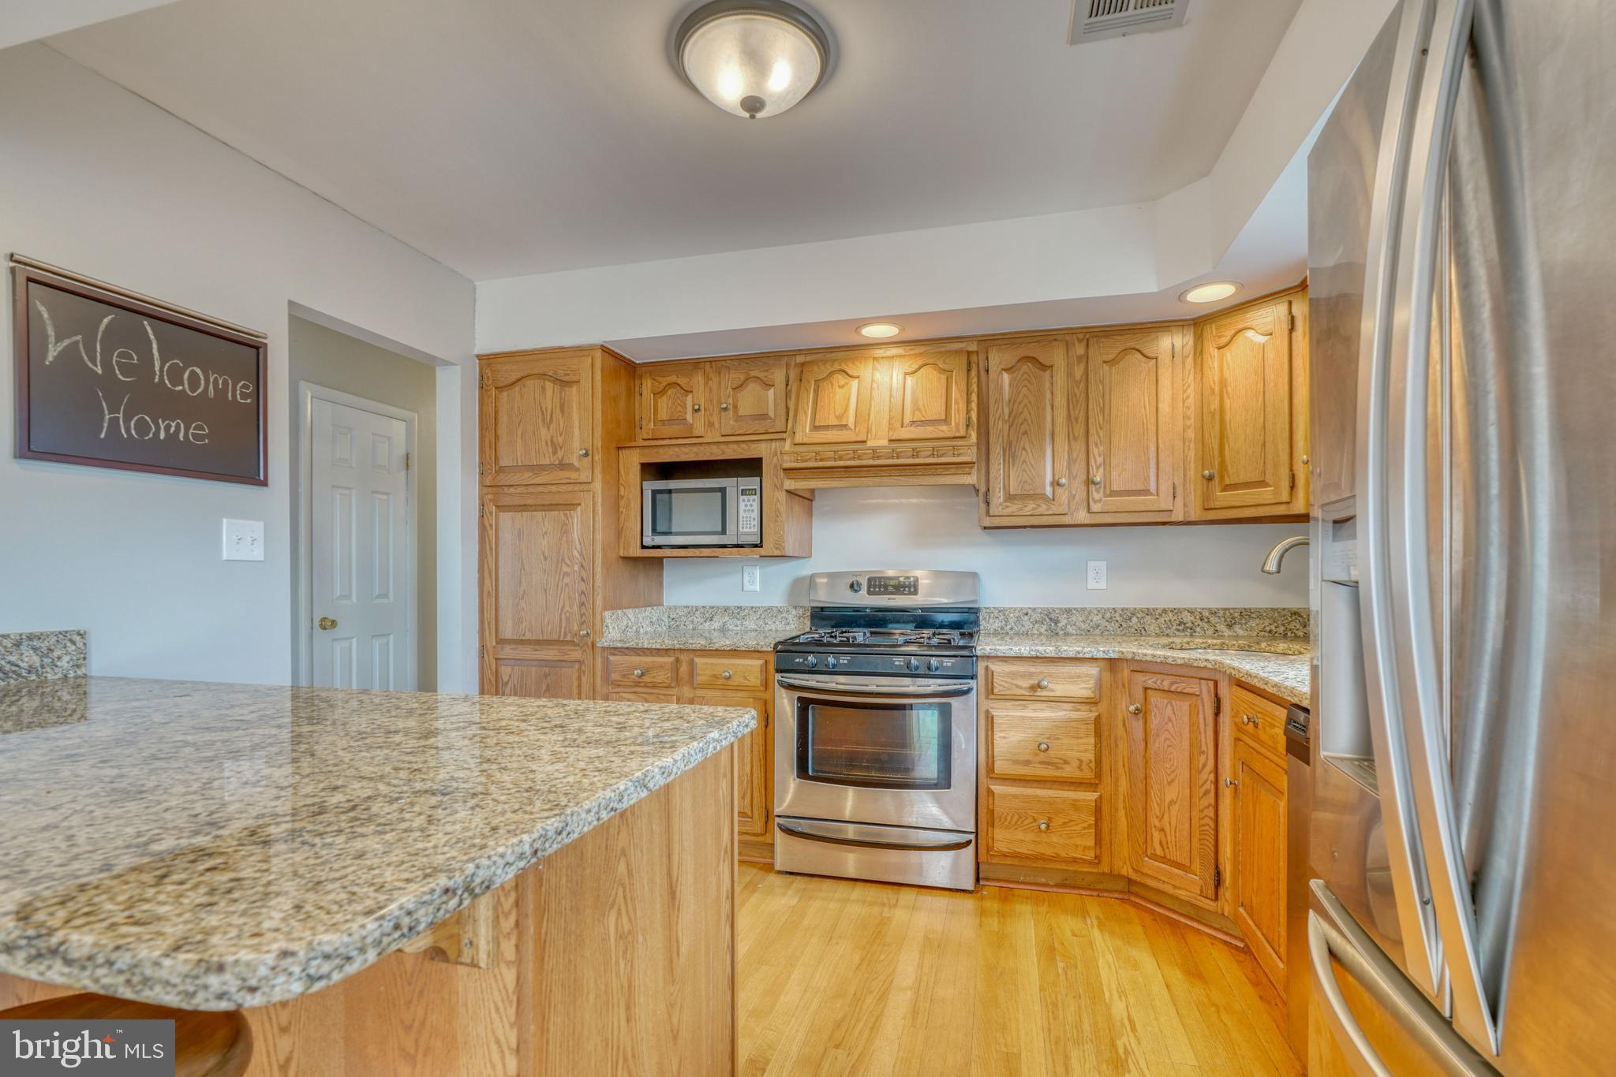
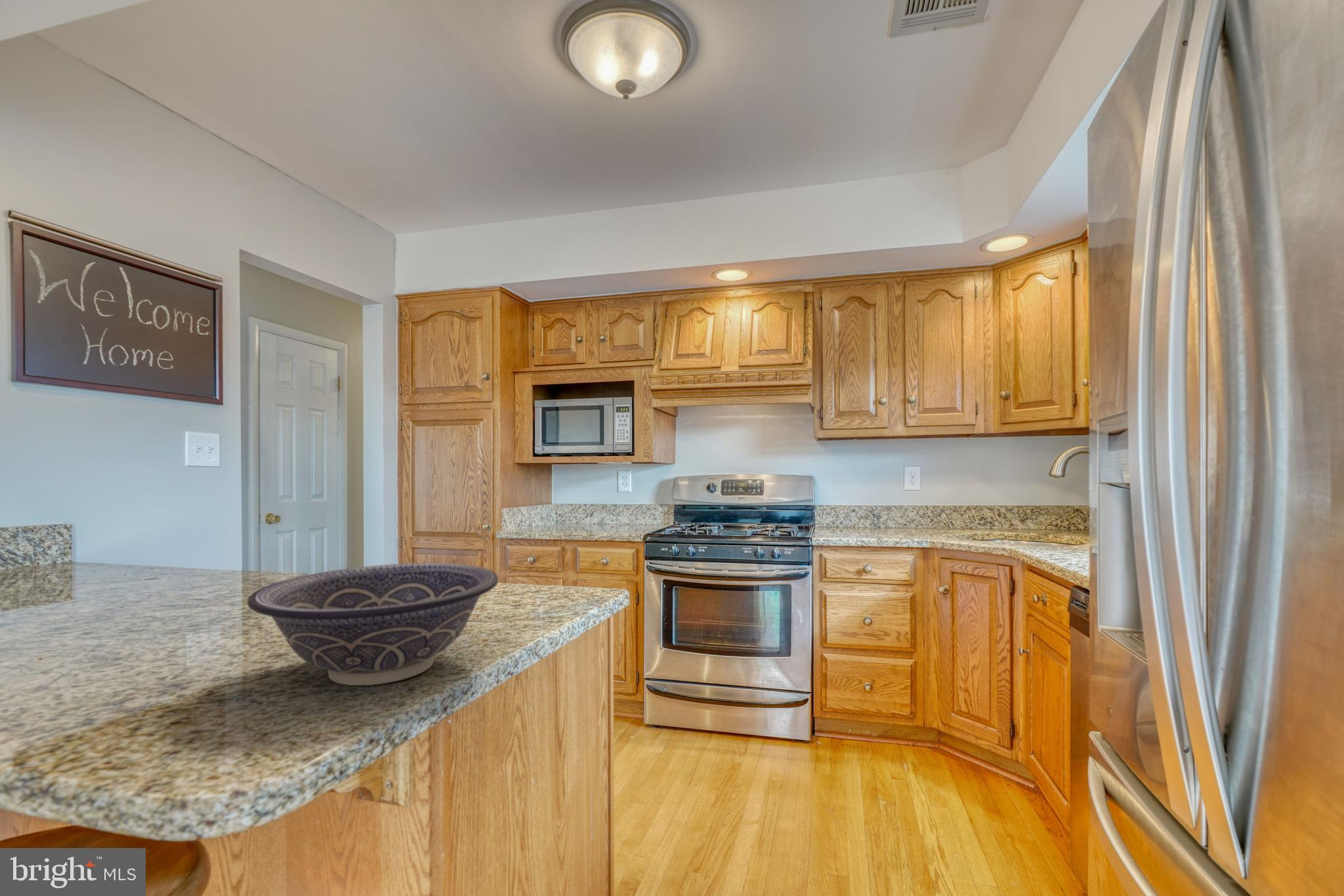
+ decorative bowl [247,562,499,686]
